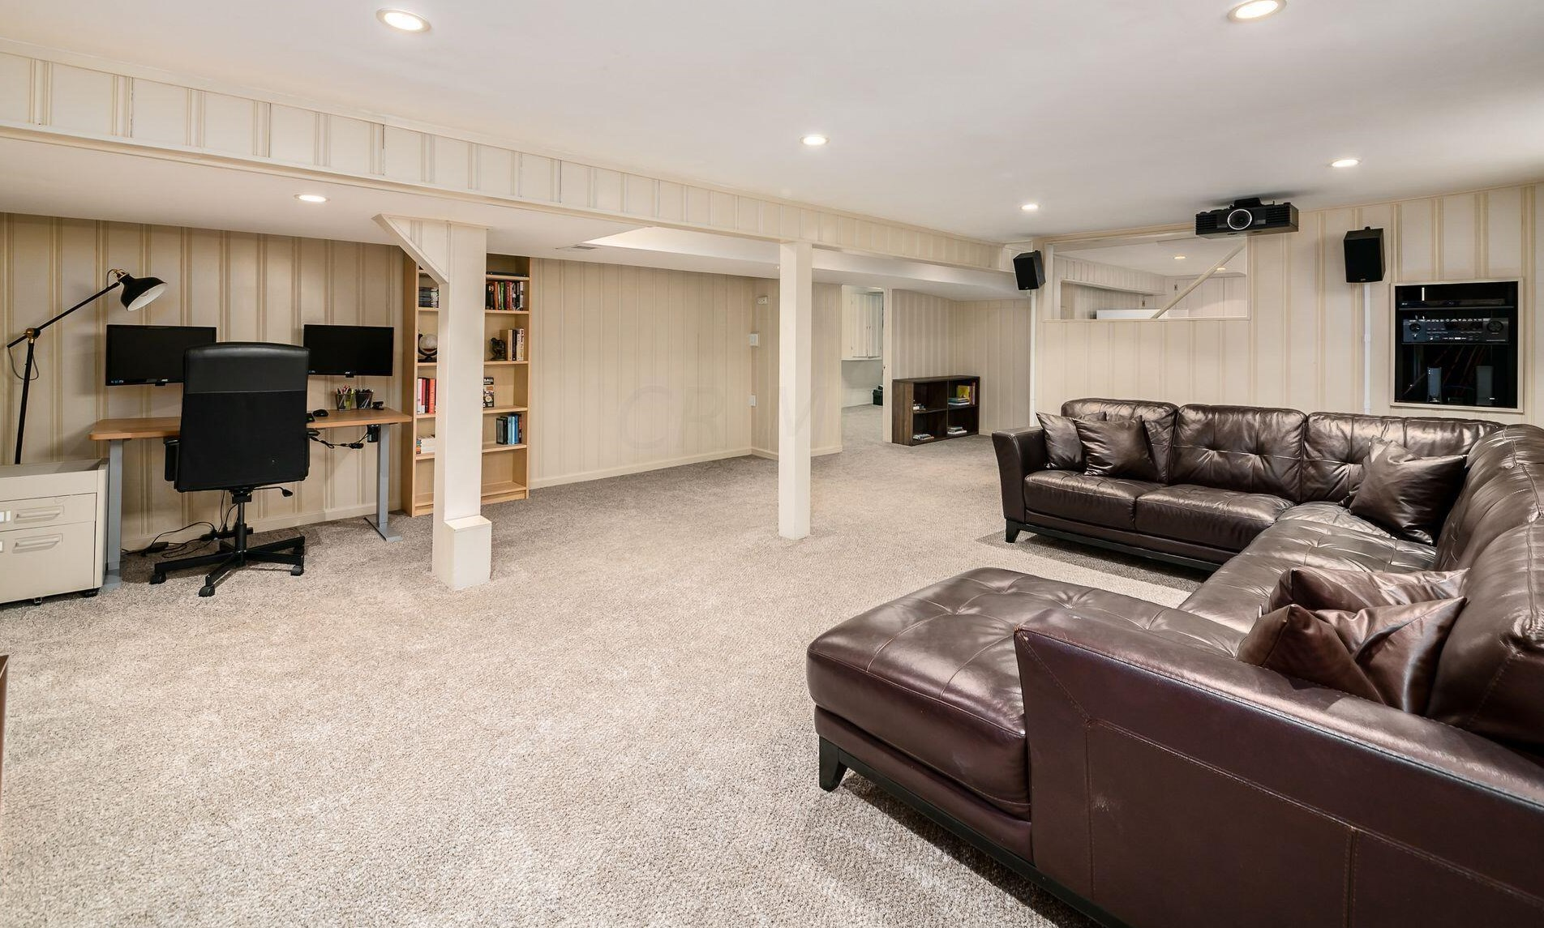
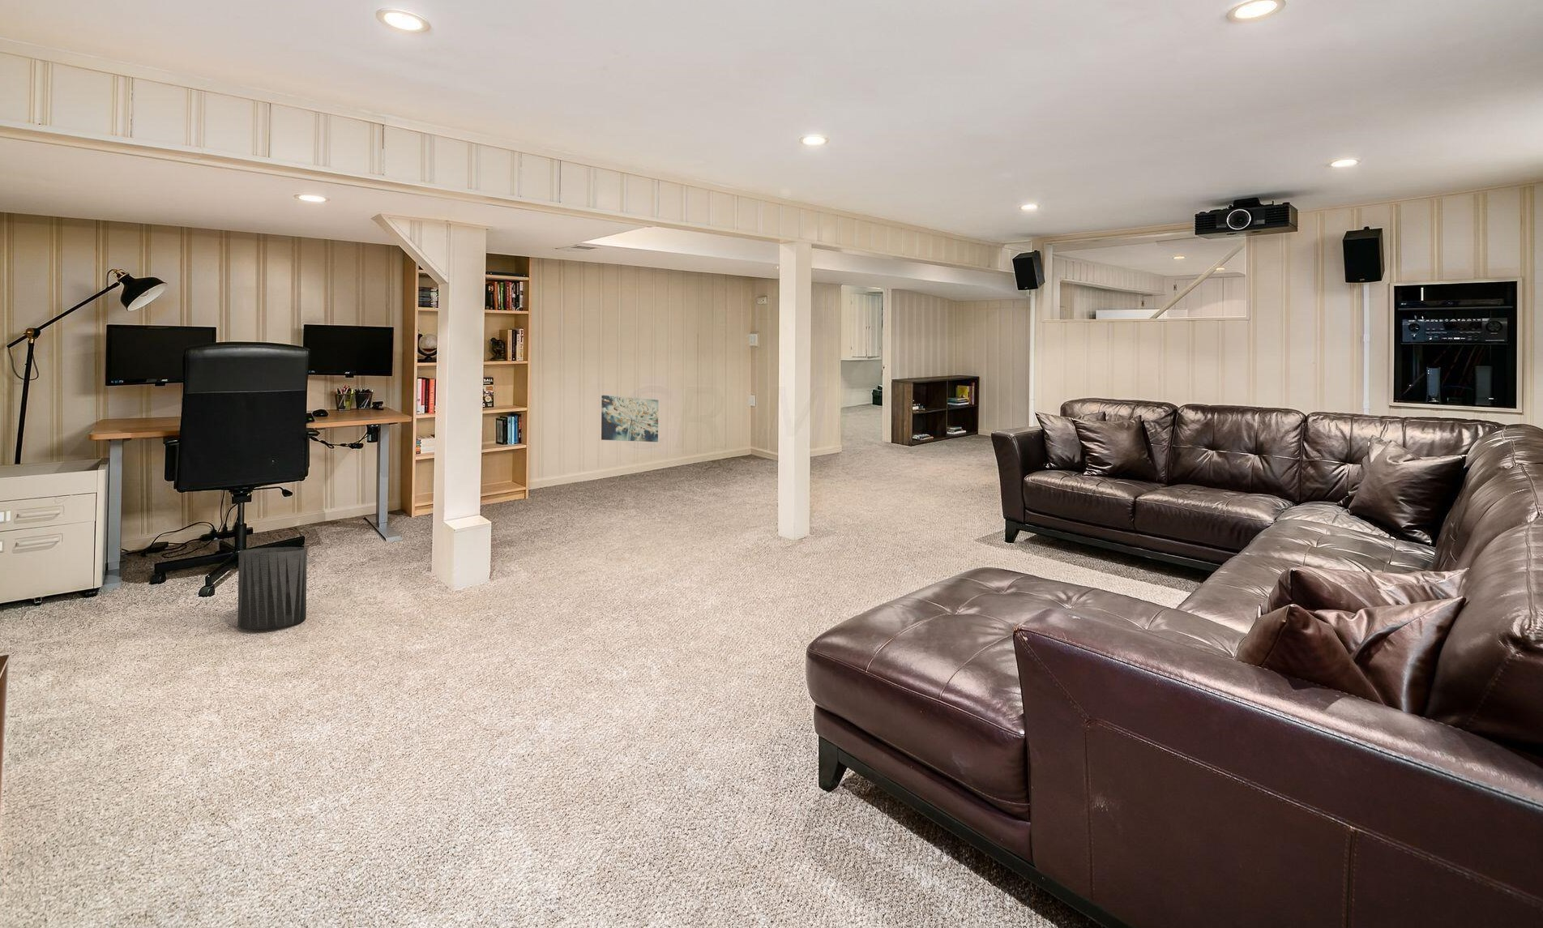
+ wall art [601,395,659,443]
+ trash can [237,547,307,629]
